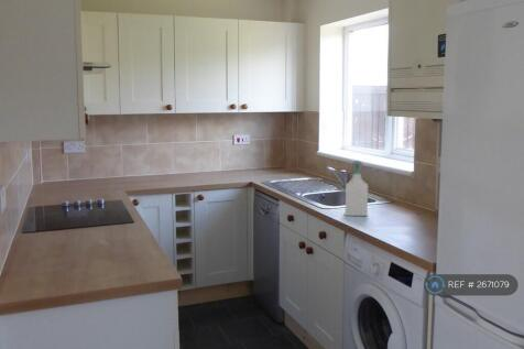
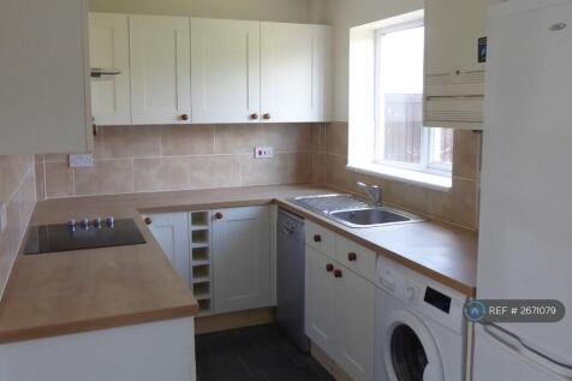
- soap bottle [345,160,369,217]
